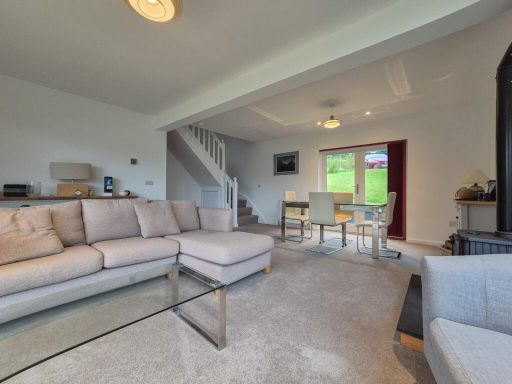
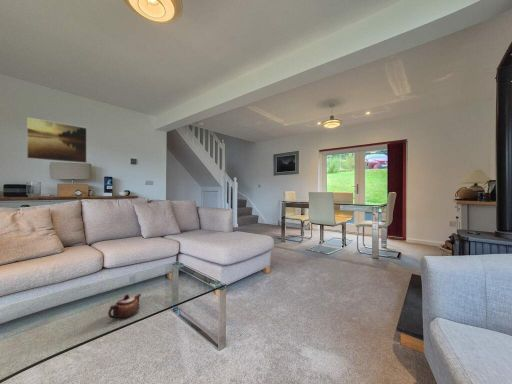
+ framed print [26,116,88,164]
+ teapot [107,293,142,319]
